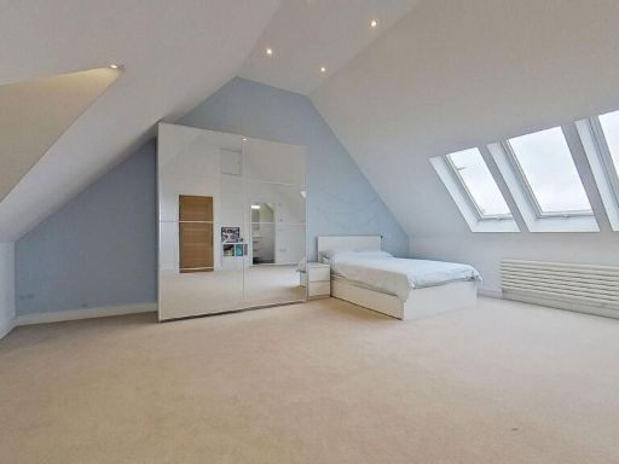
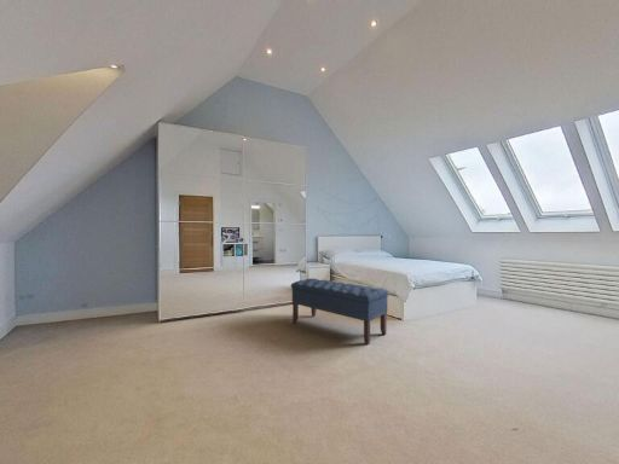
+ bench [290,277,389,346]
